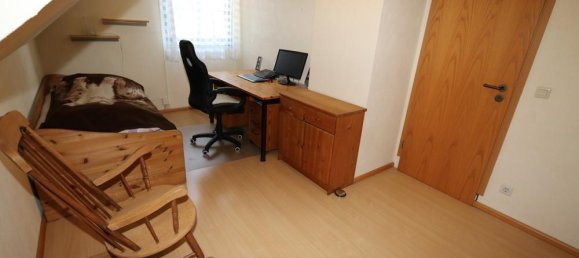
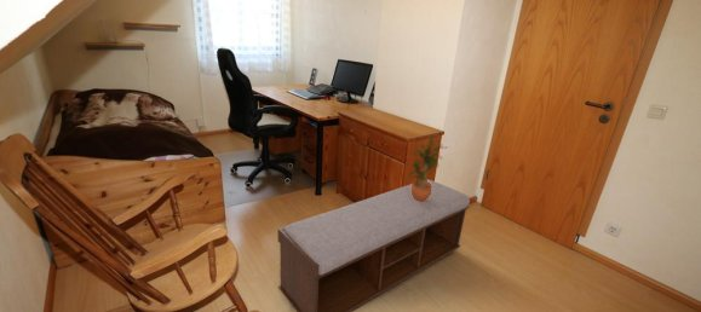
+ potted plant [406,133,449,202]
+ bench [277,178,471,312]
